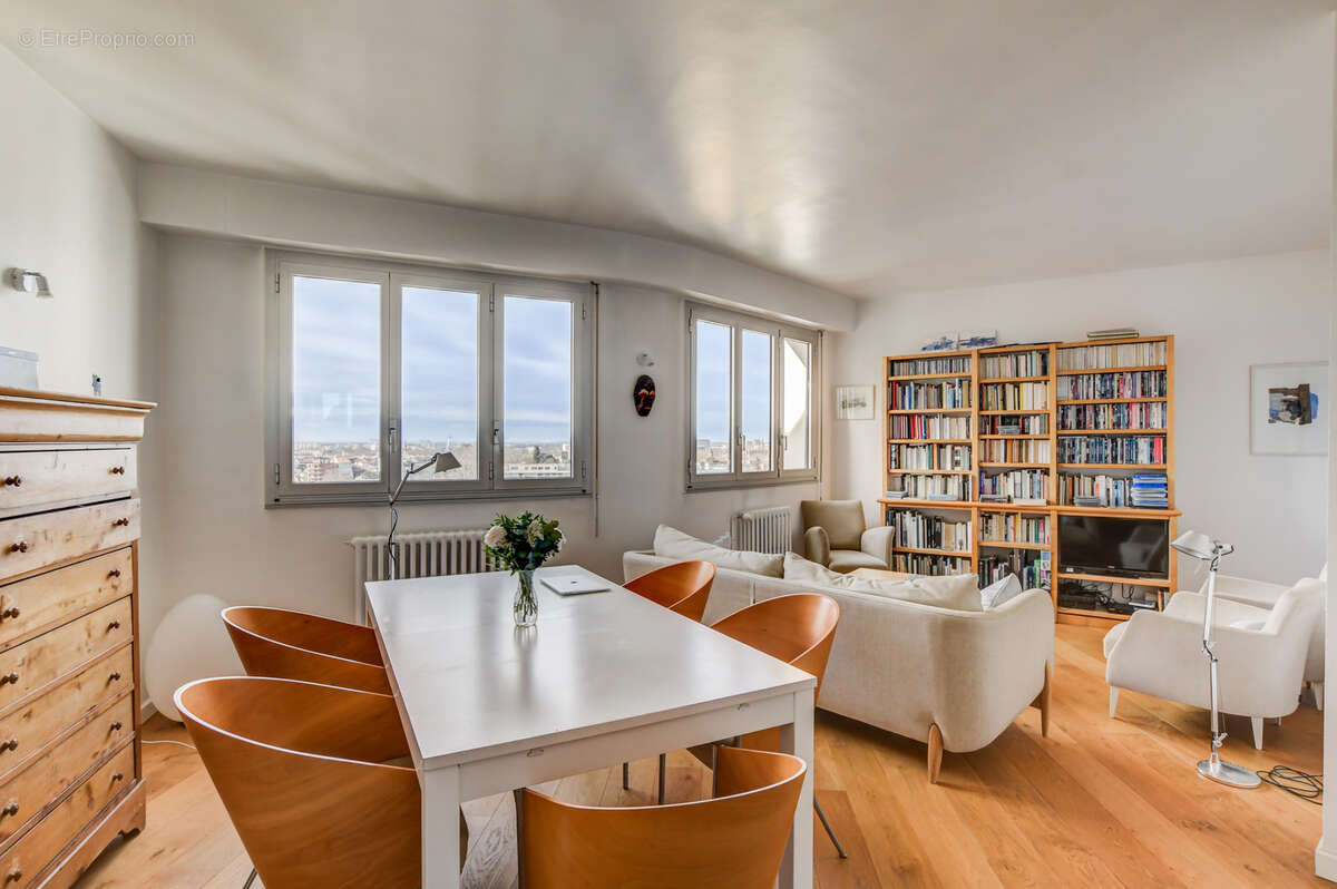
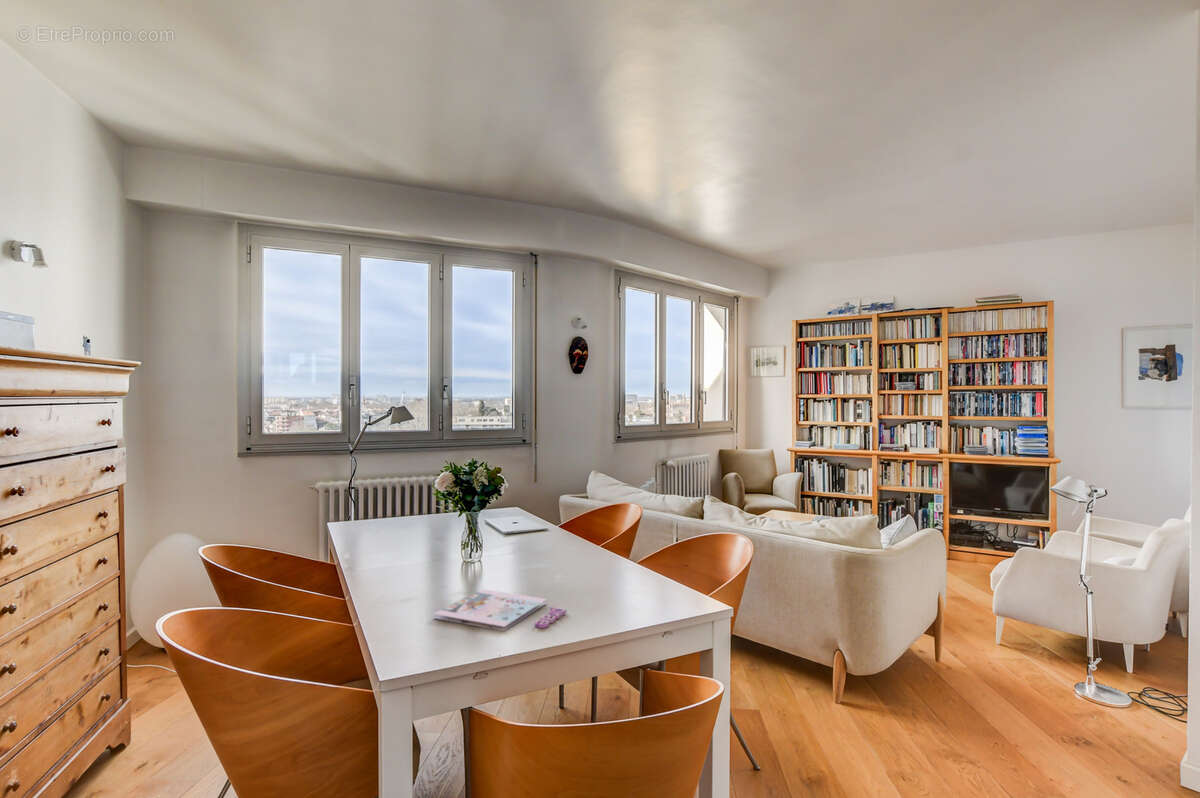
+ magazine [433,588,567,632]
